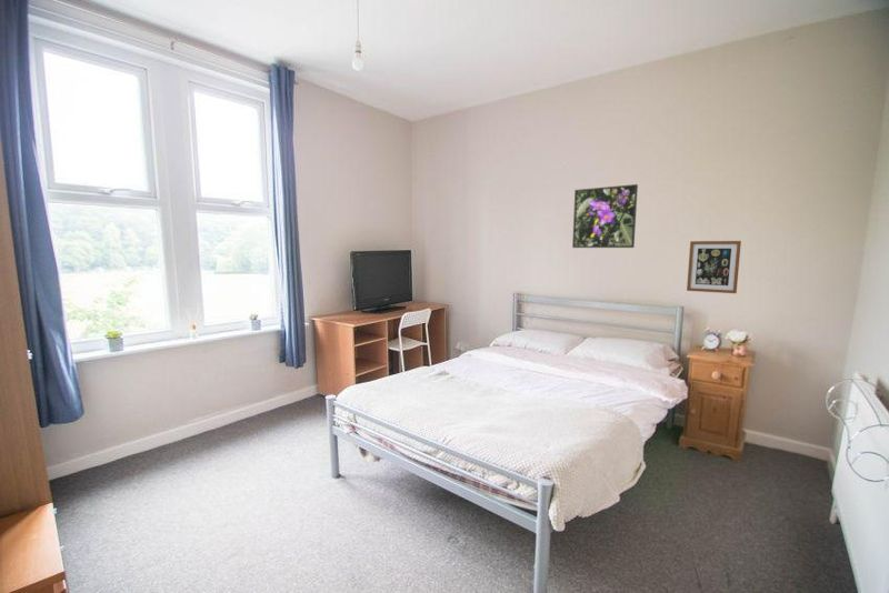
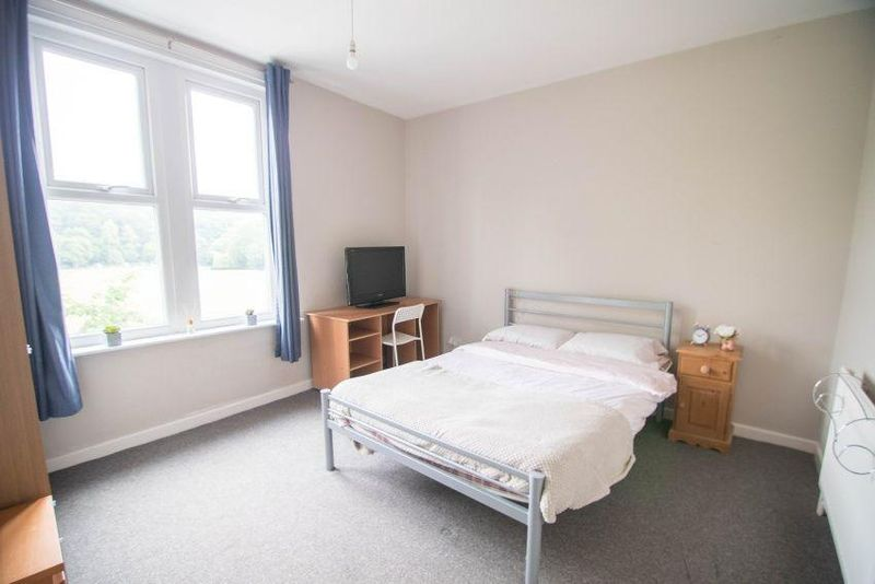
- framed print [571,183,639,249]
- wall art [686,240,742,294]
